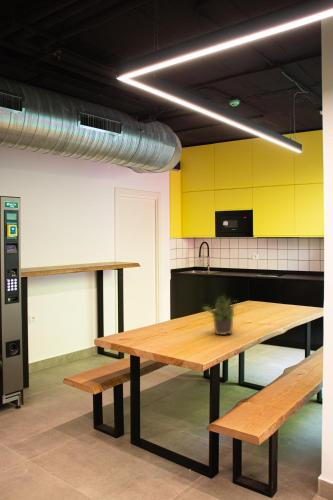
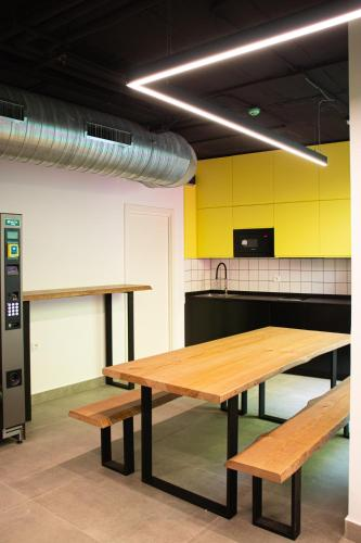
- potted plant [201,293,239,336]
